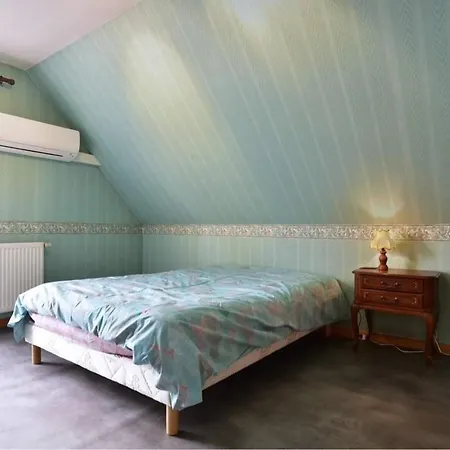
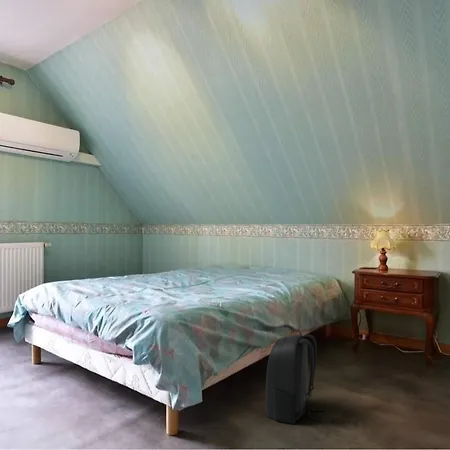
+ backpack [265,331,326,425]
